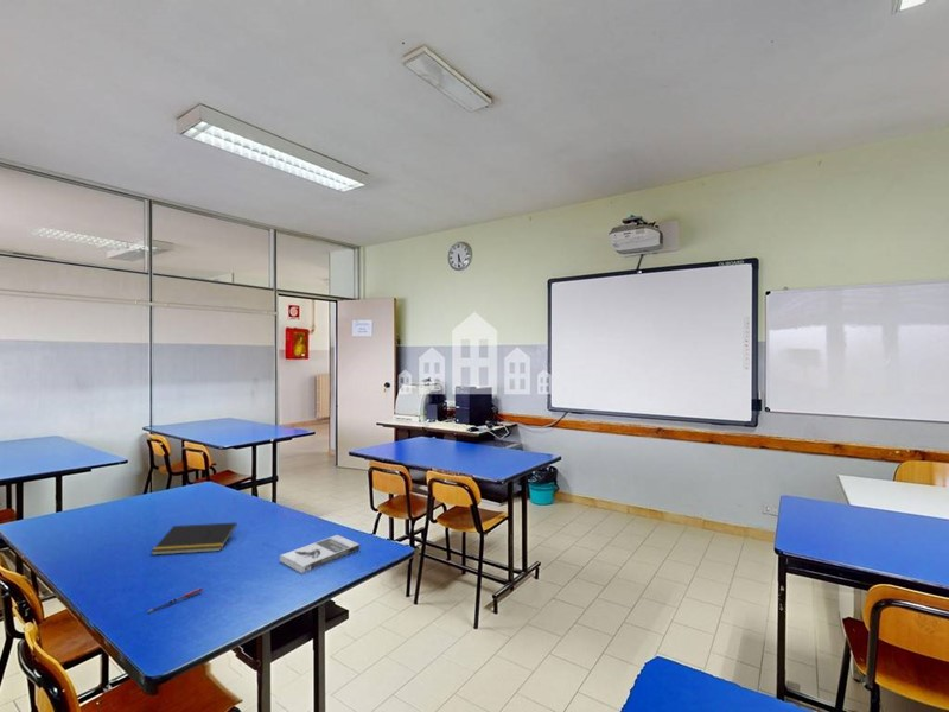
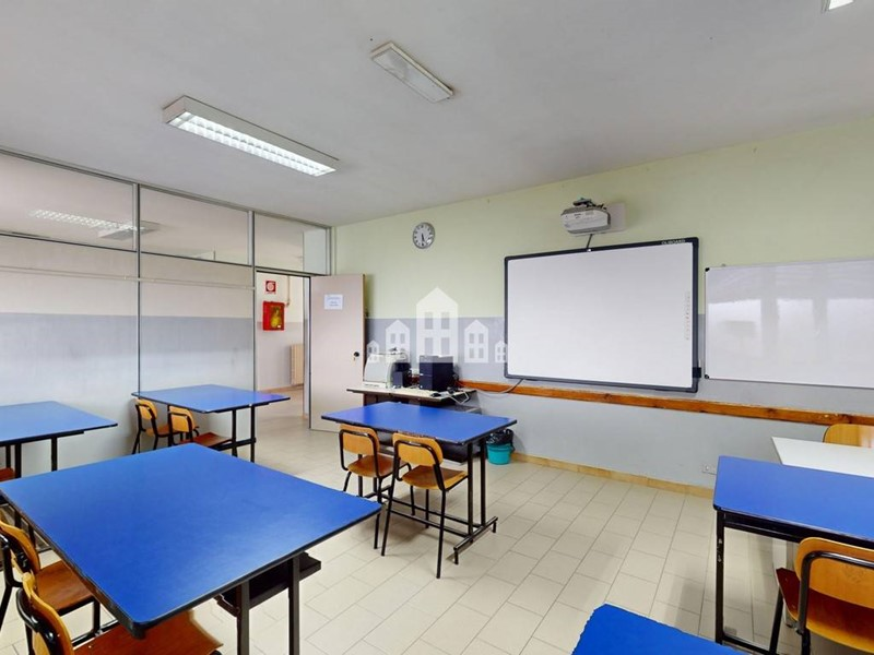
- notepad [151,521,237,557]
- book [279,534,361,574]
- pen [146,587,204,614]
